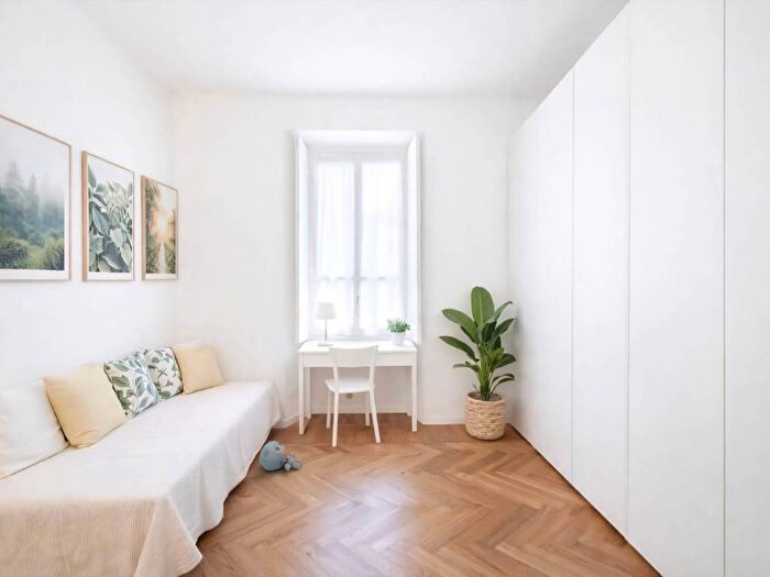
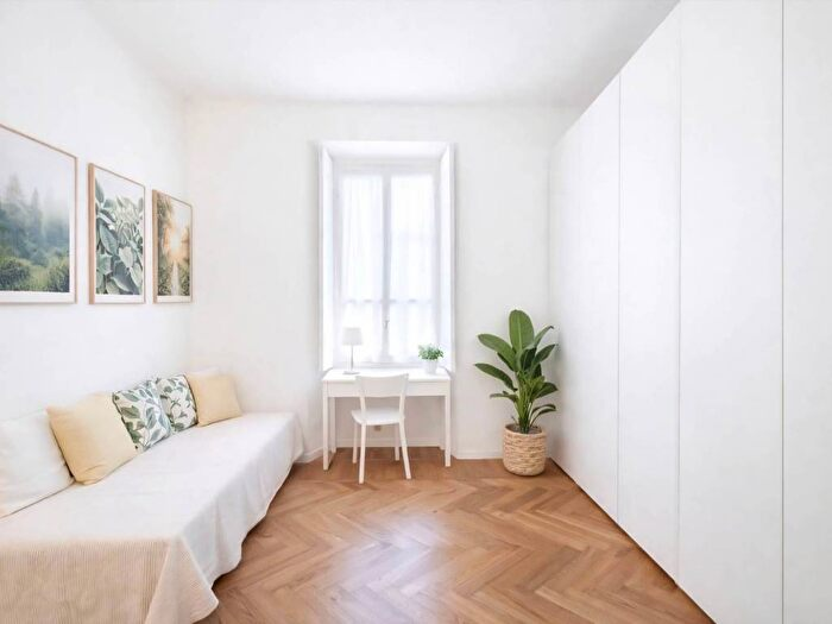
- plush toy [258,440,302,471]
